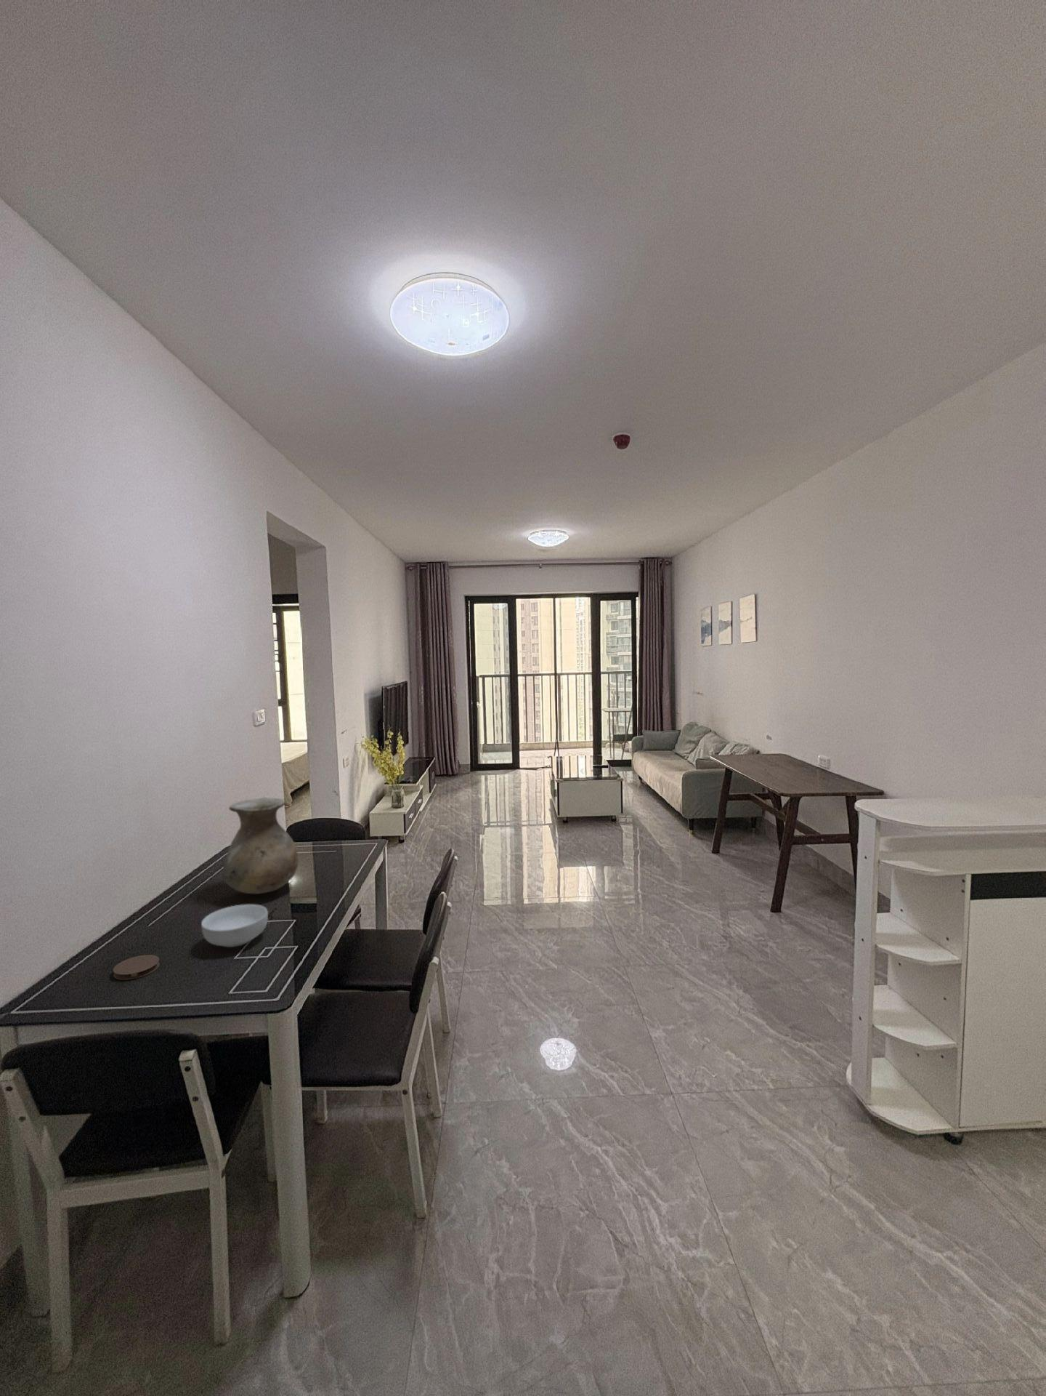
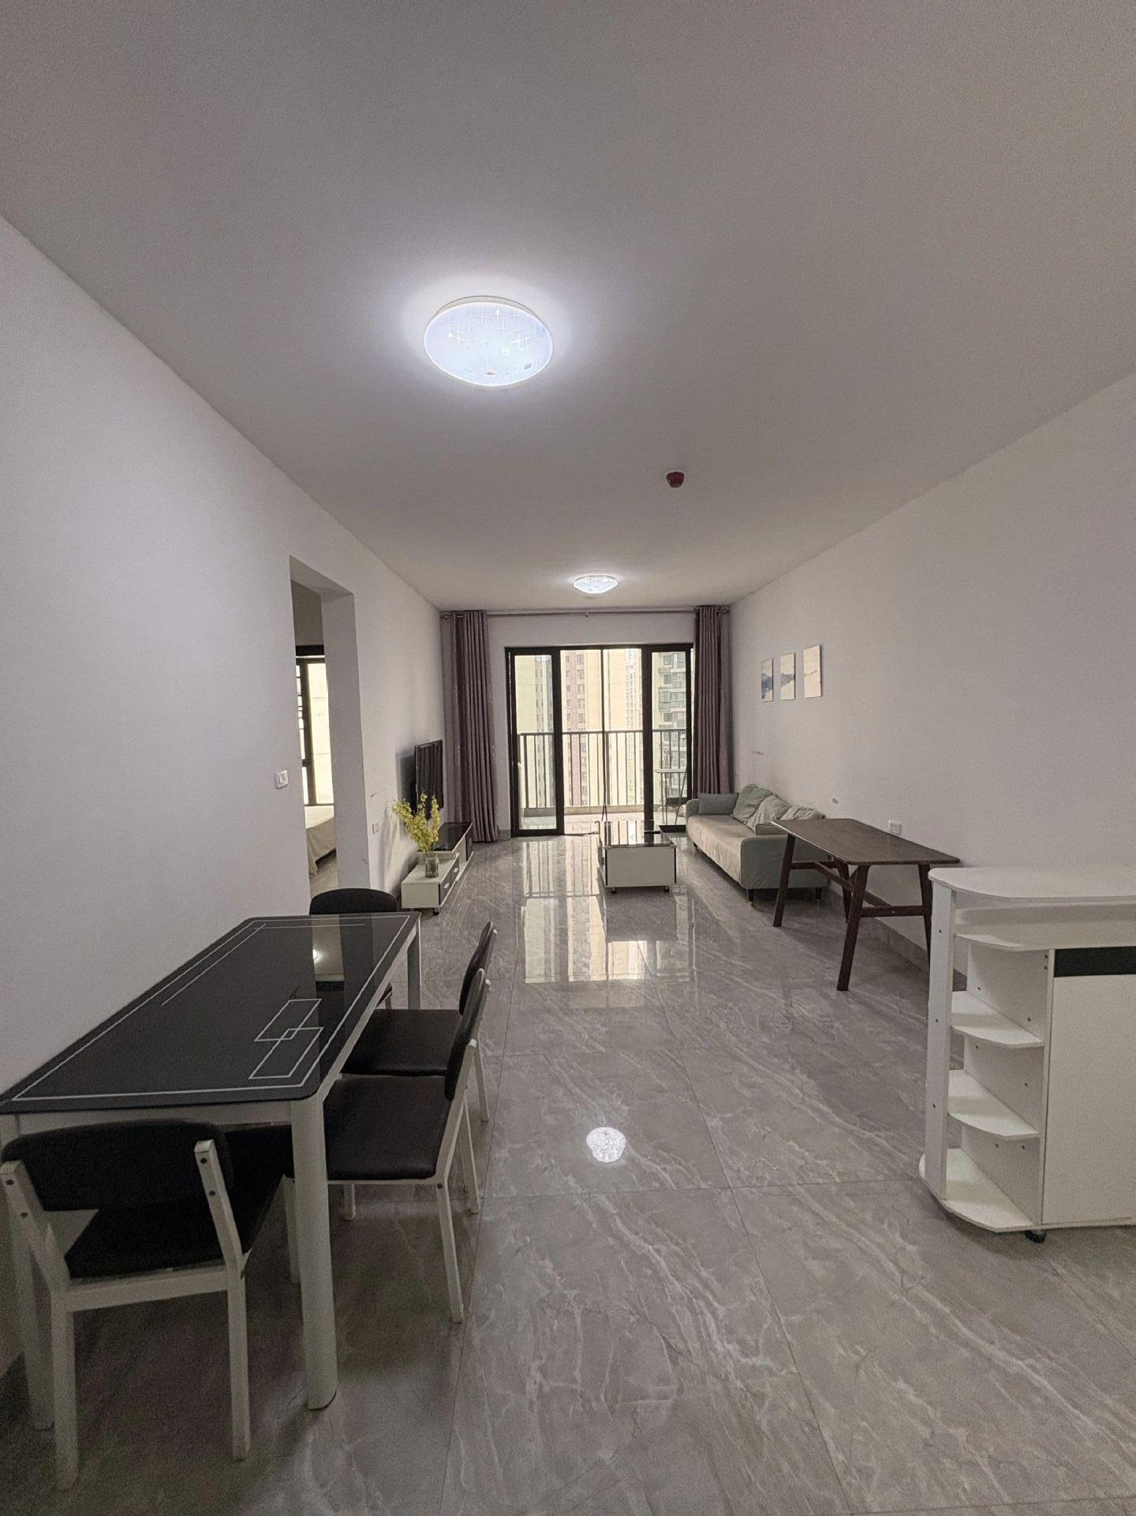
- cereal bowl [200,904,269,949]
- coaster [112,954,160,980]
- vase [222,797,299,895]
